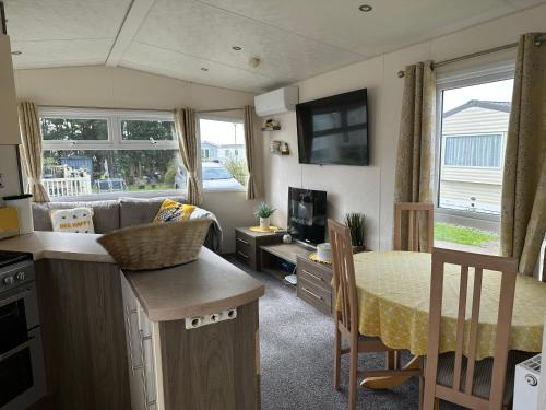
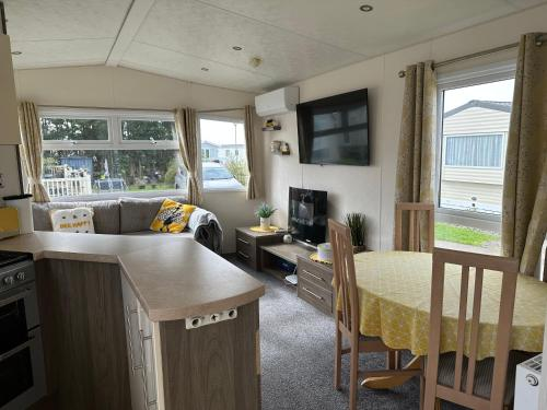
- fruit basket [95,215,214,271]
